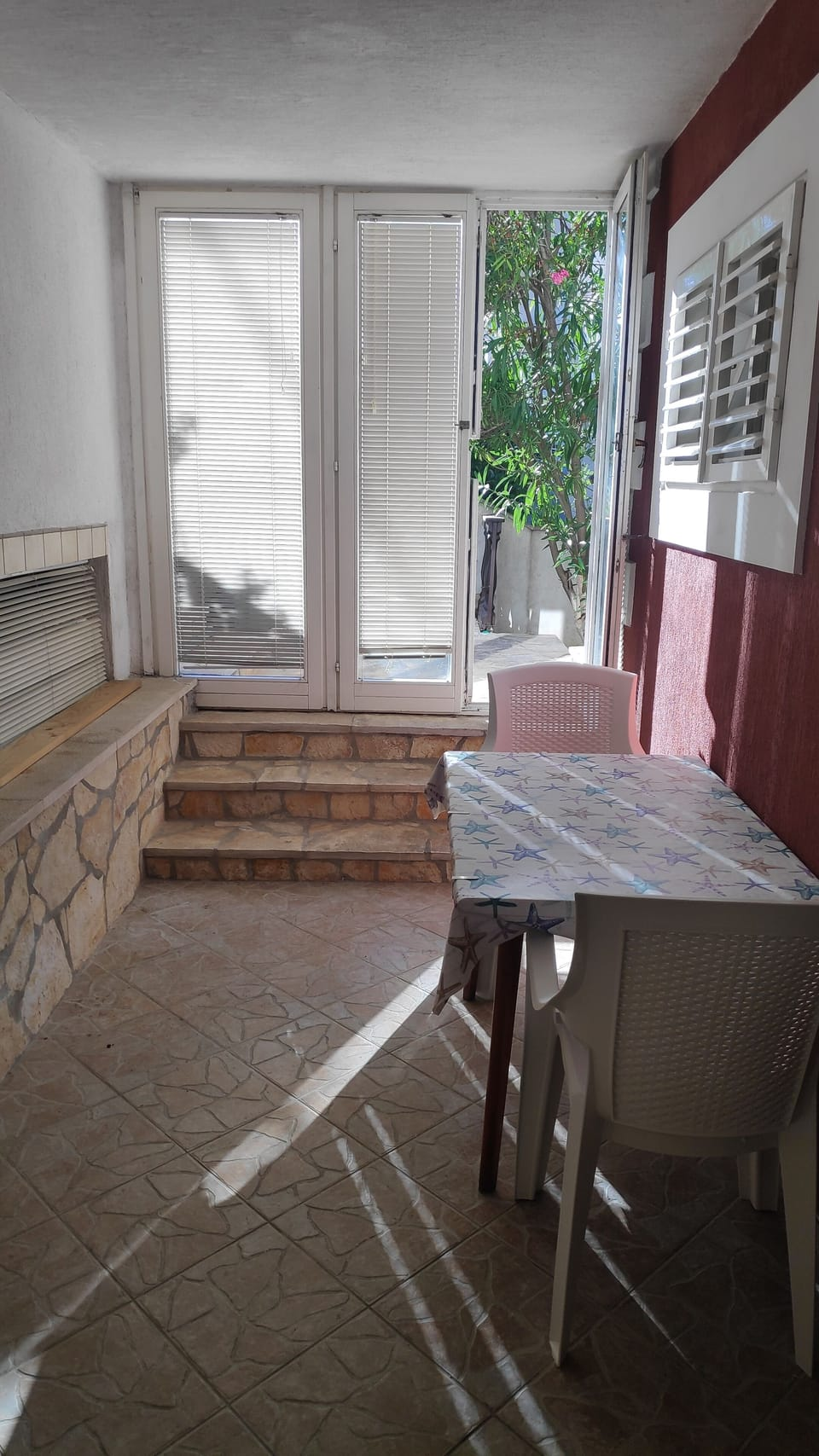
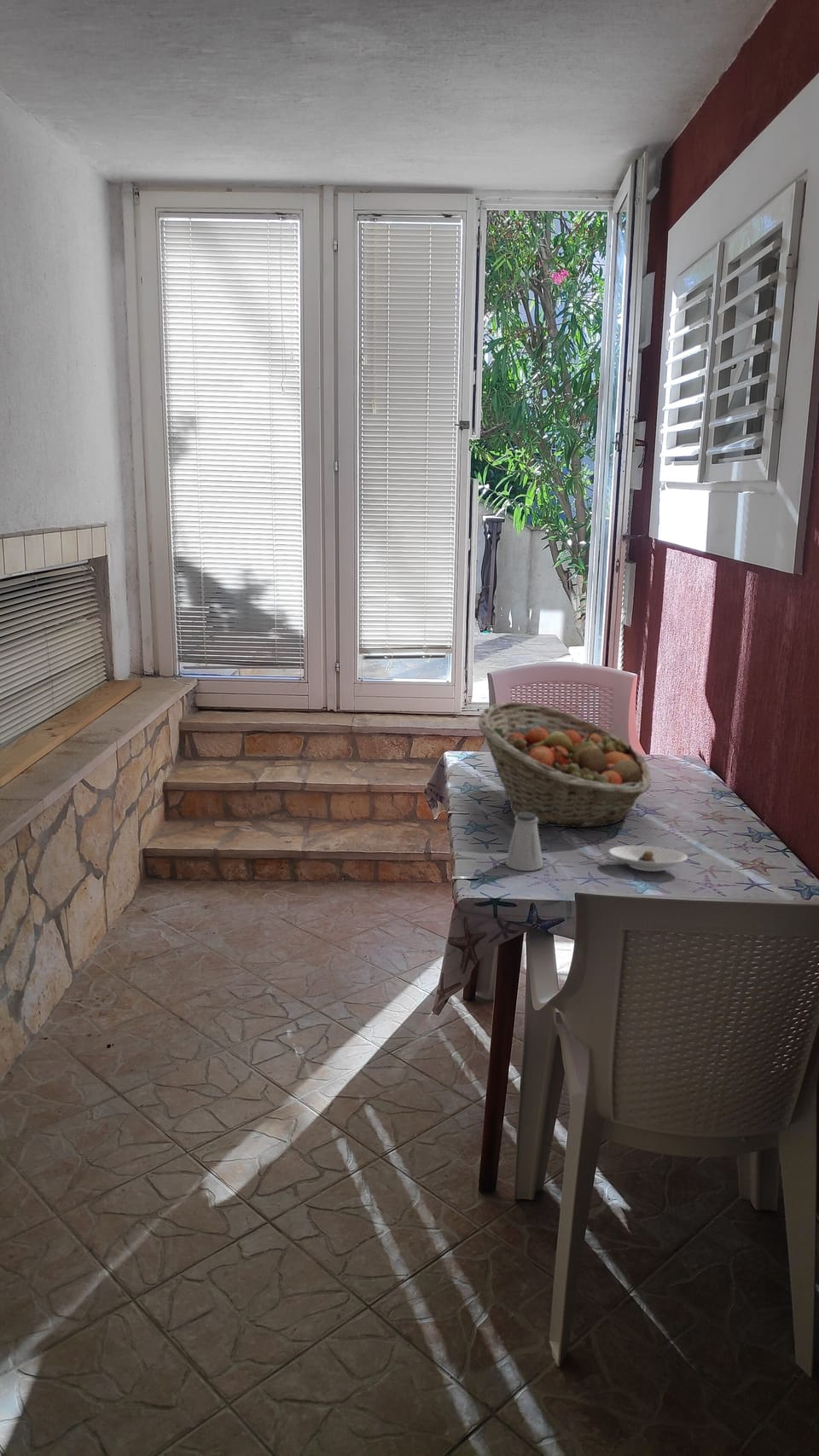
+ saltshaker [504,812,544,872]
+ fruit basket [478,700,652,828]
+ saucer [608,844,688,873]
